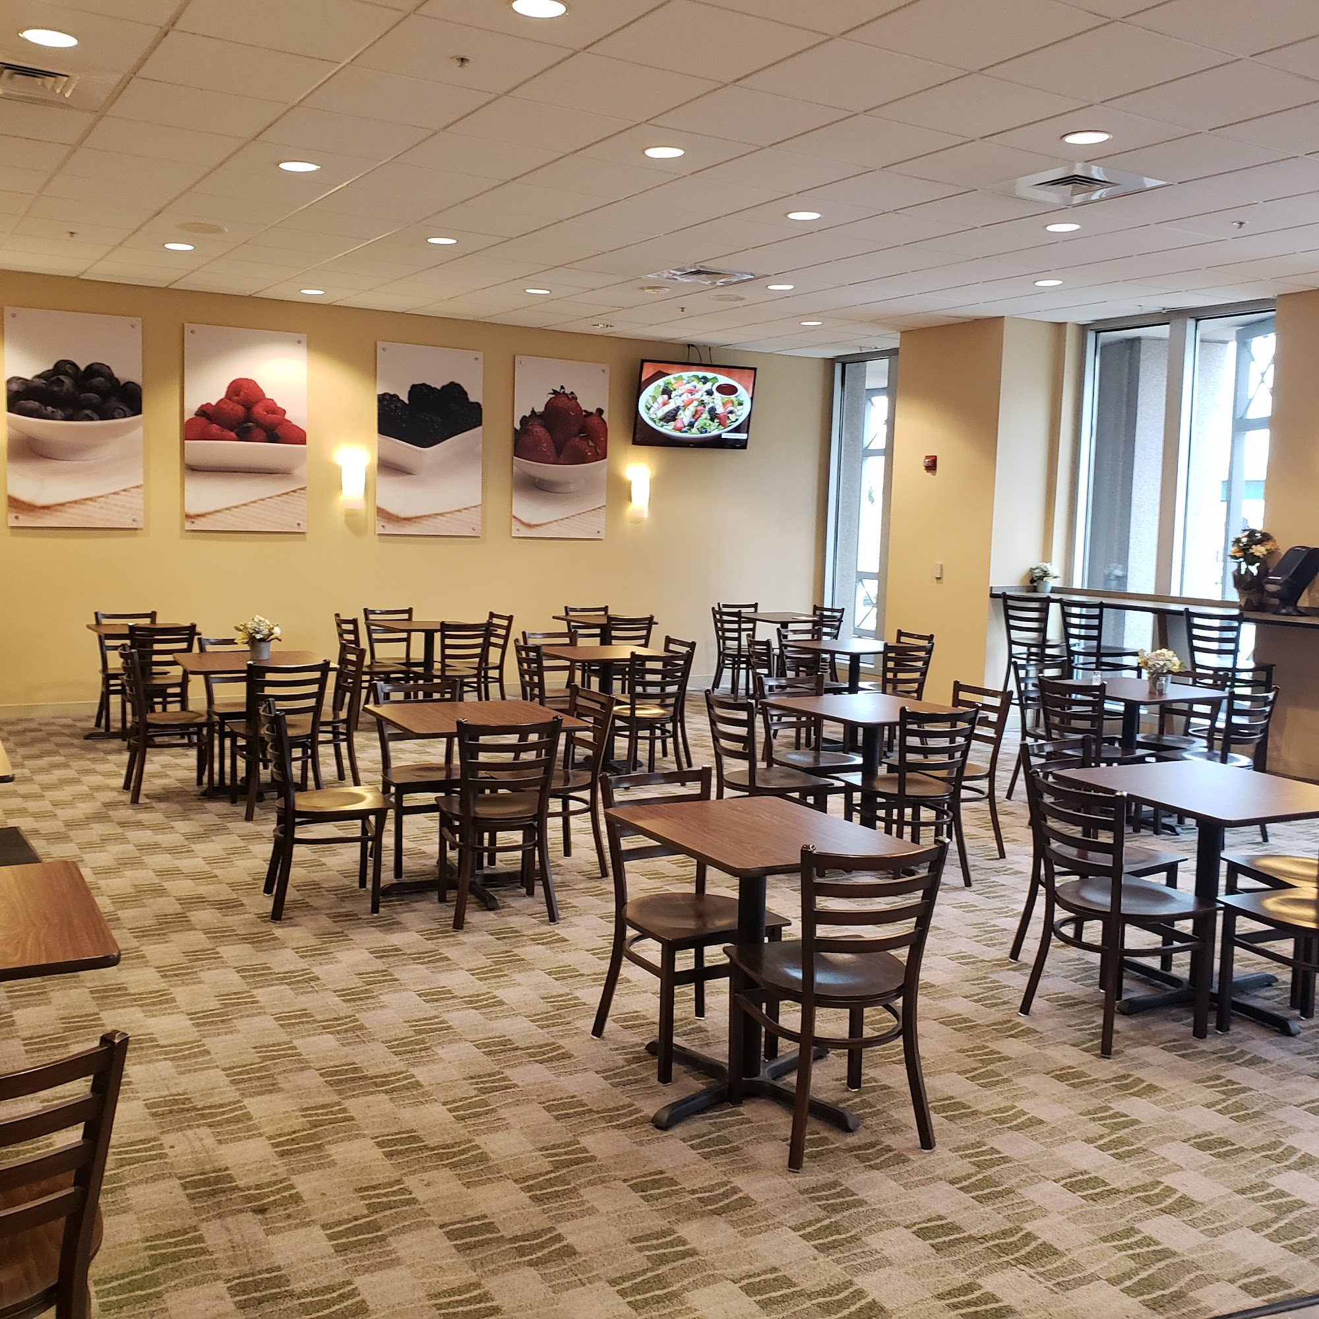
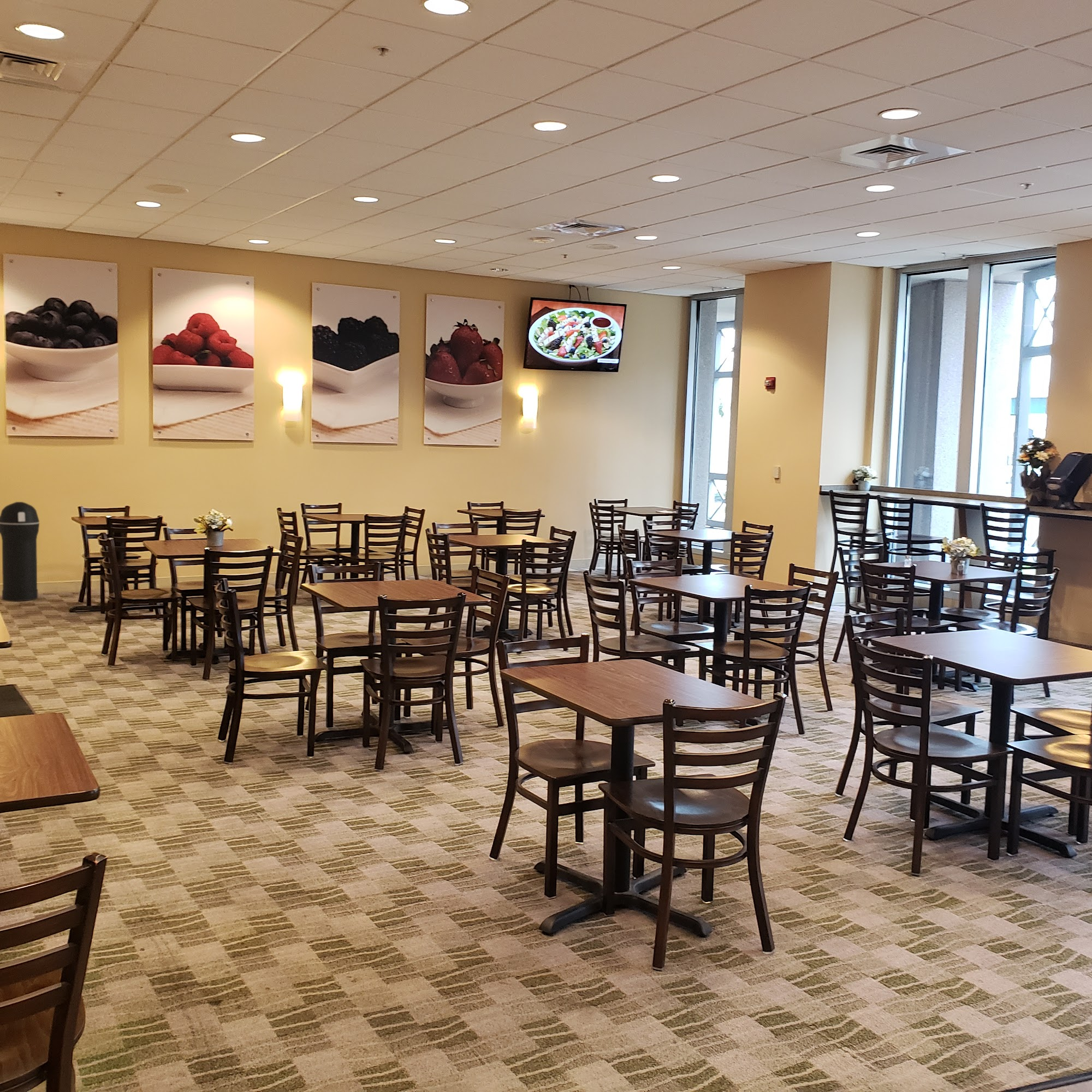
+ trash can [0,501,40,602]
